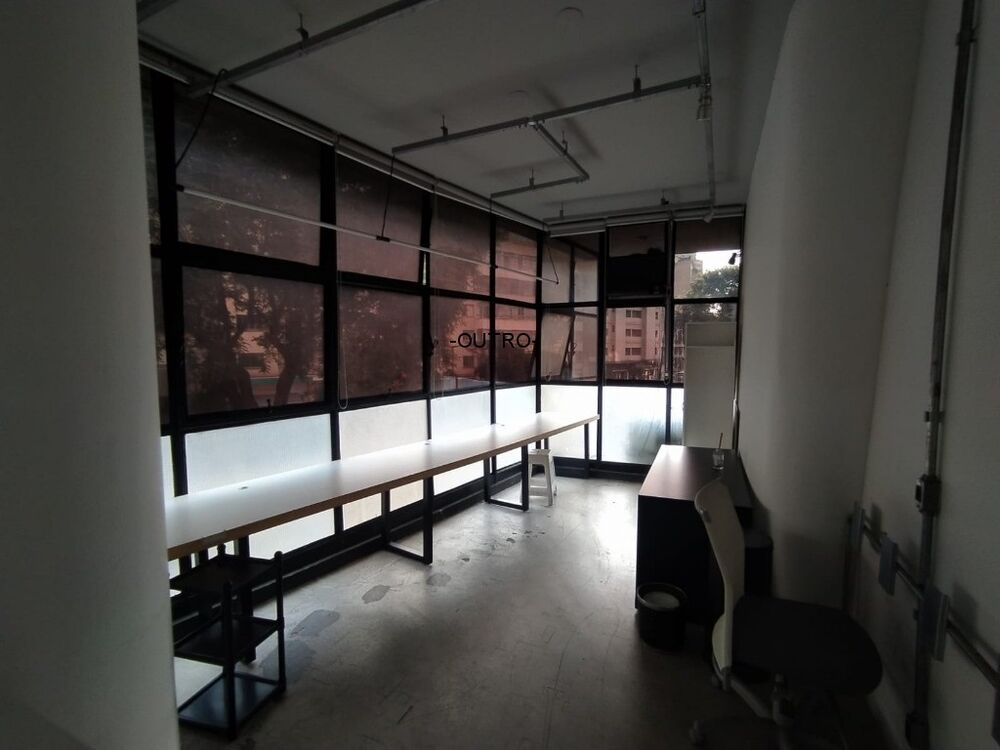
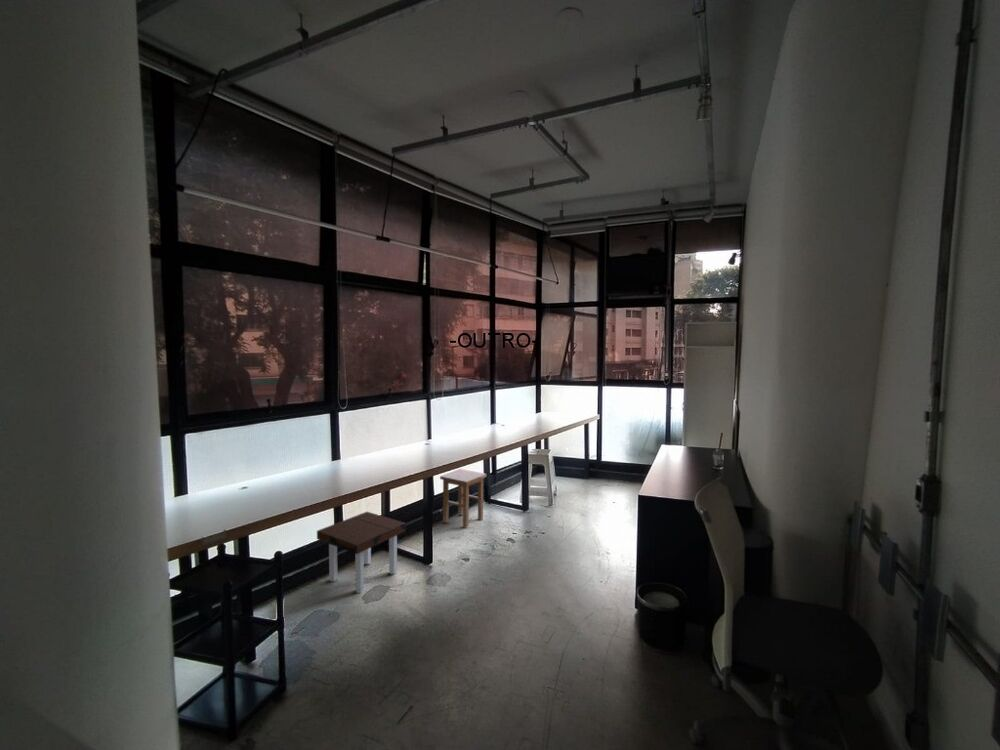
+ side table [316,511,407,594]
+ stool [439,468,487,529]
